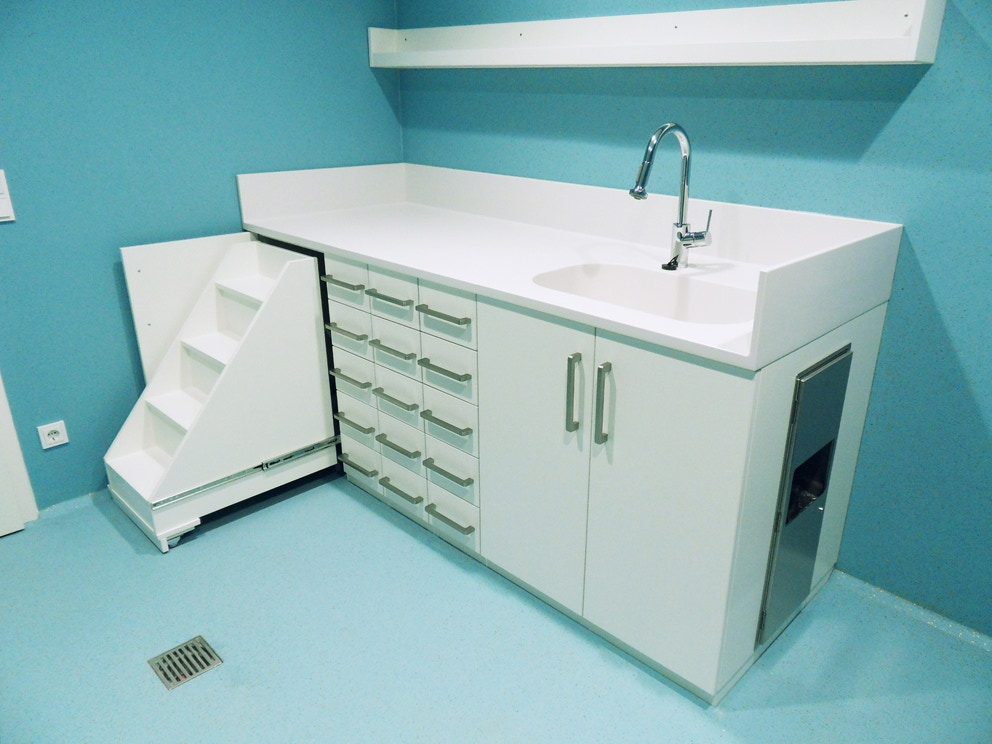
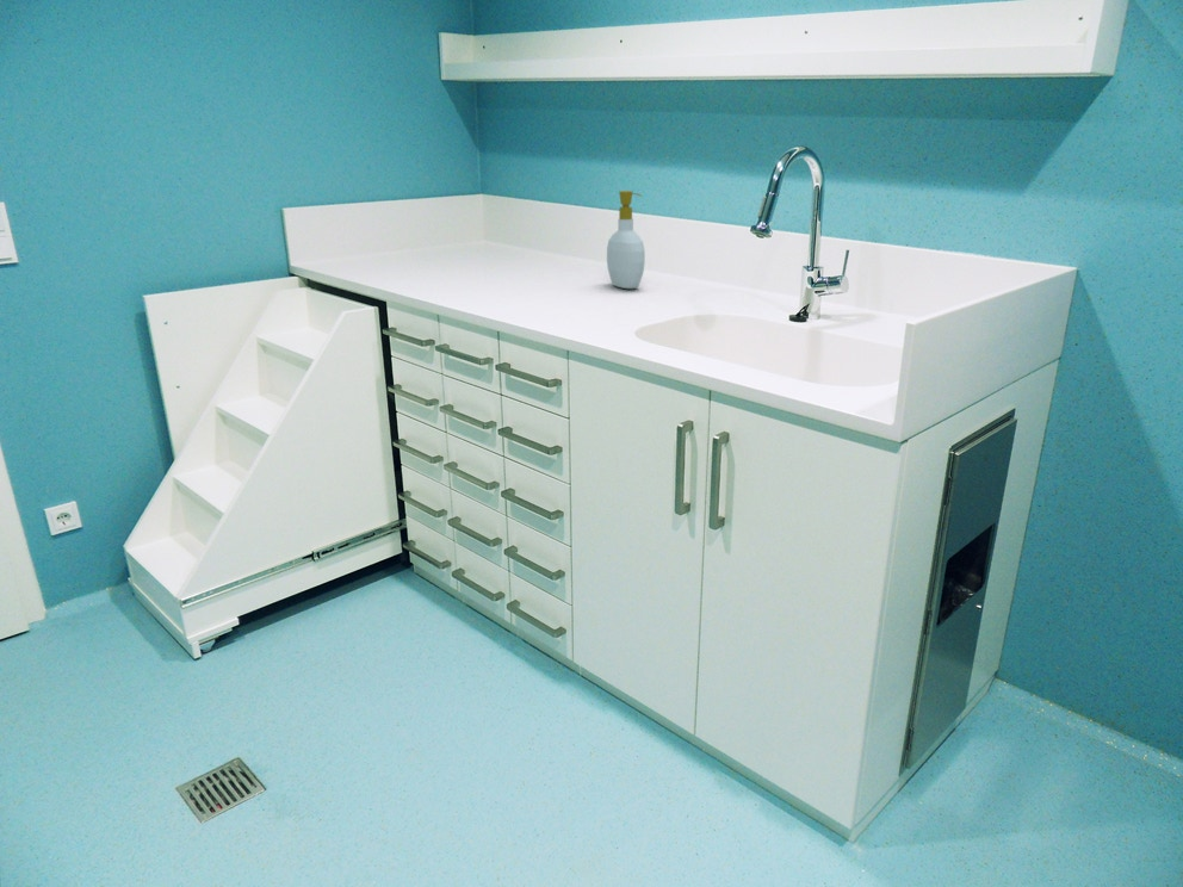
+ soap bottle [606,190,646,290]
